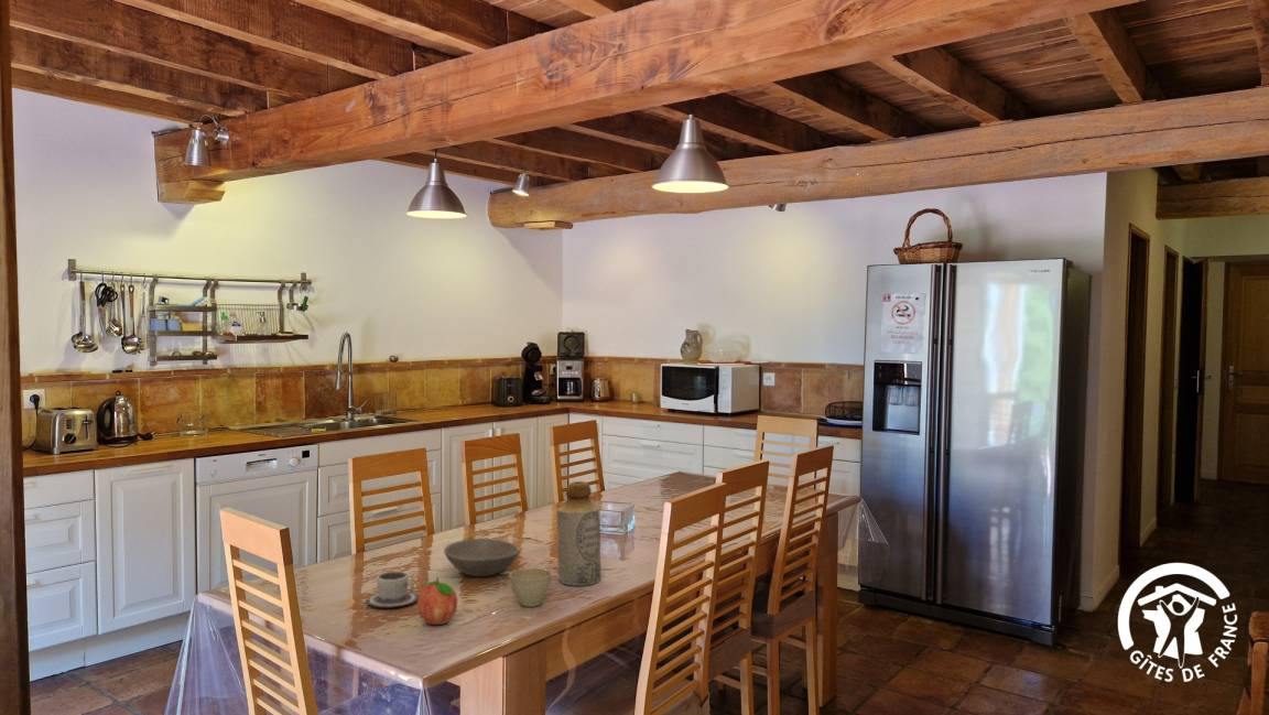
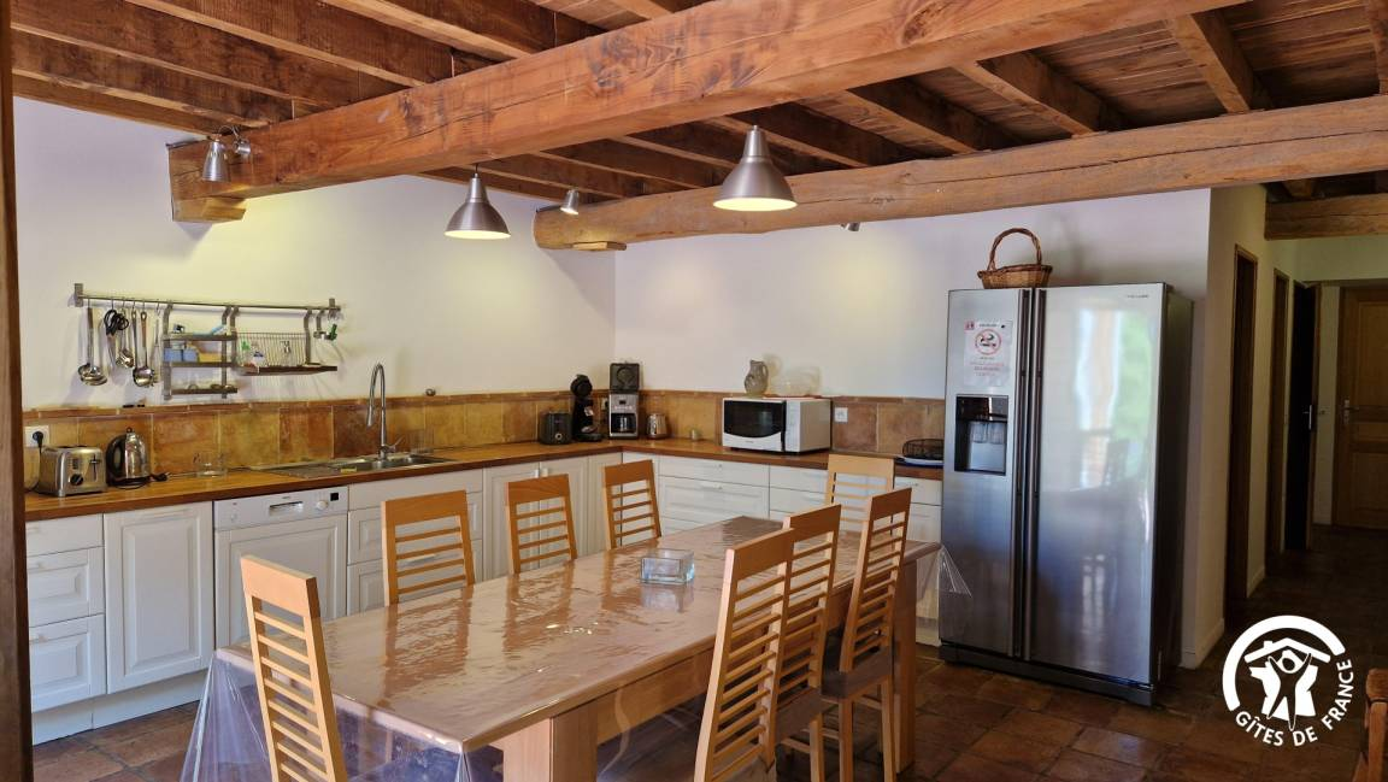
- flower pot [508,566,553,608]
- cup [365,571,420,609]
- fruit [416,576,458,626]
- bottle [556,480,603,587]
- soup bowl [443,538,521,577]
